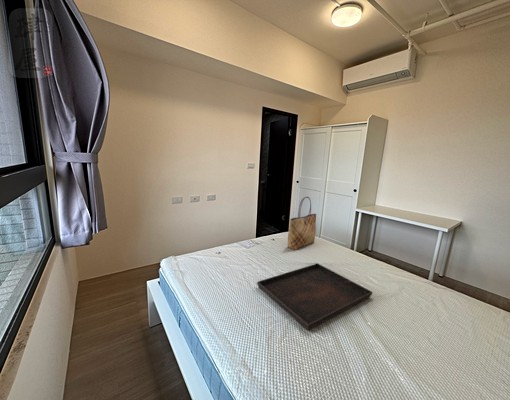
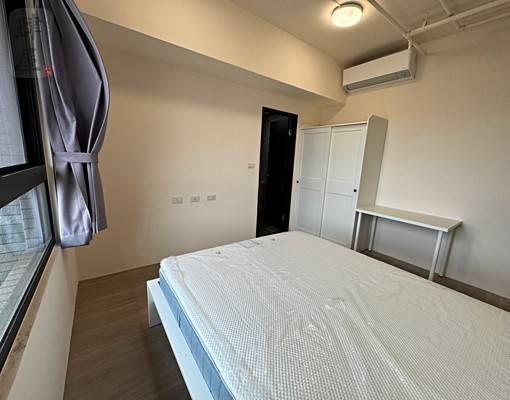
- tote bag [287,196,317,251]
- serving tray [256,262,373,331]
